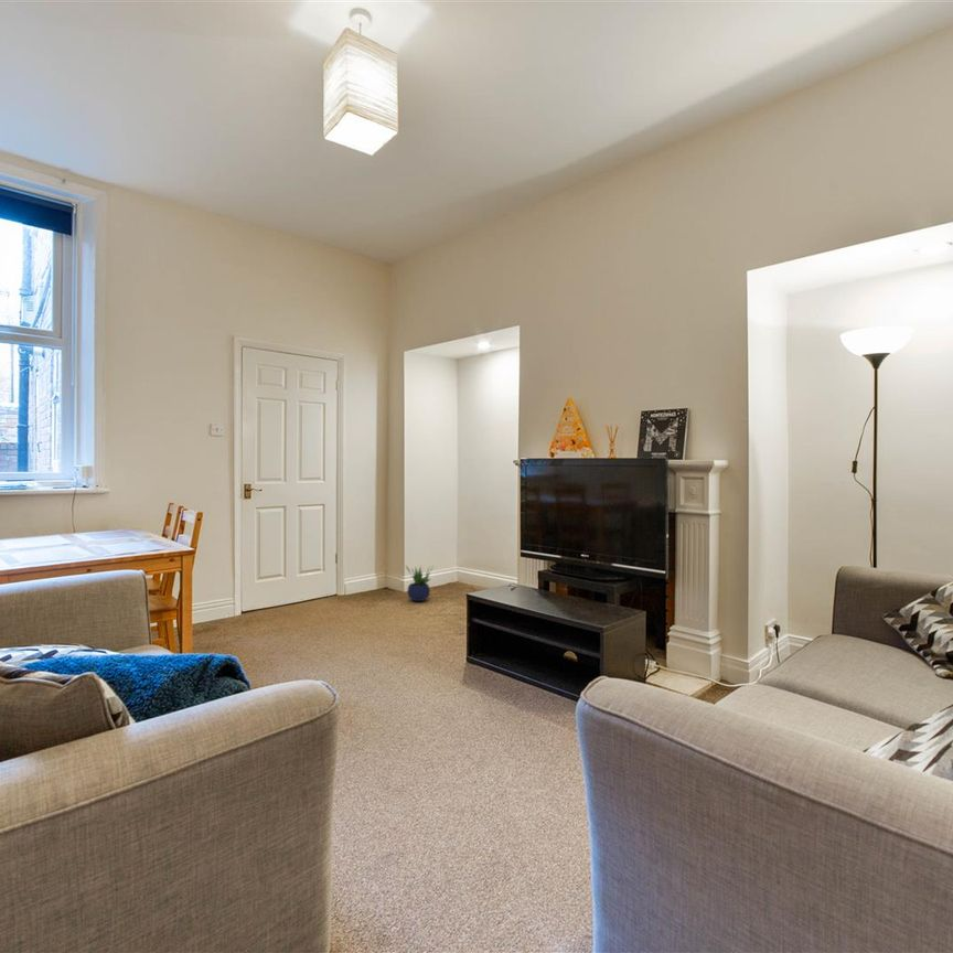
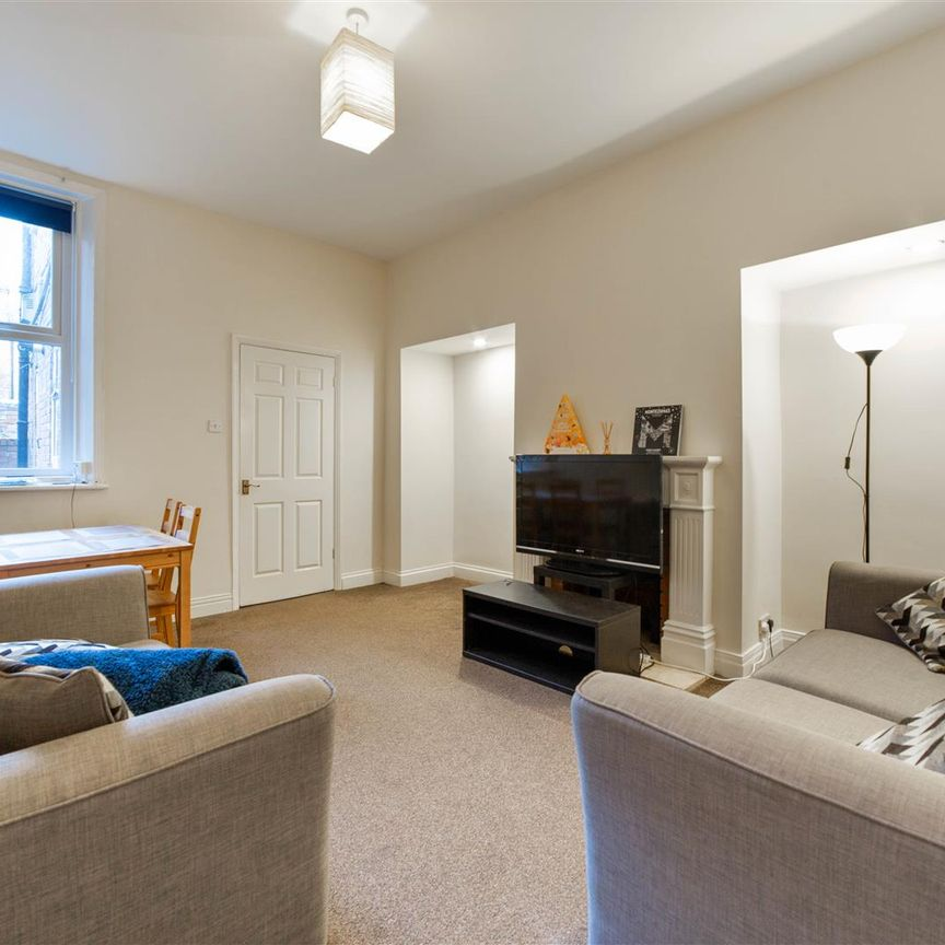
- potted plant [404,564,435,602]
